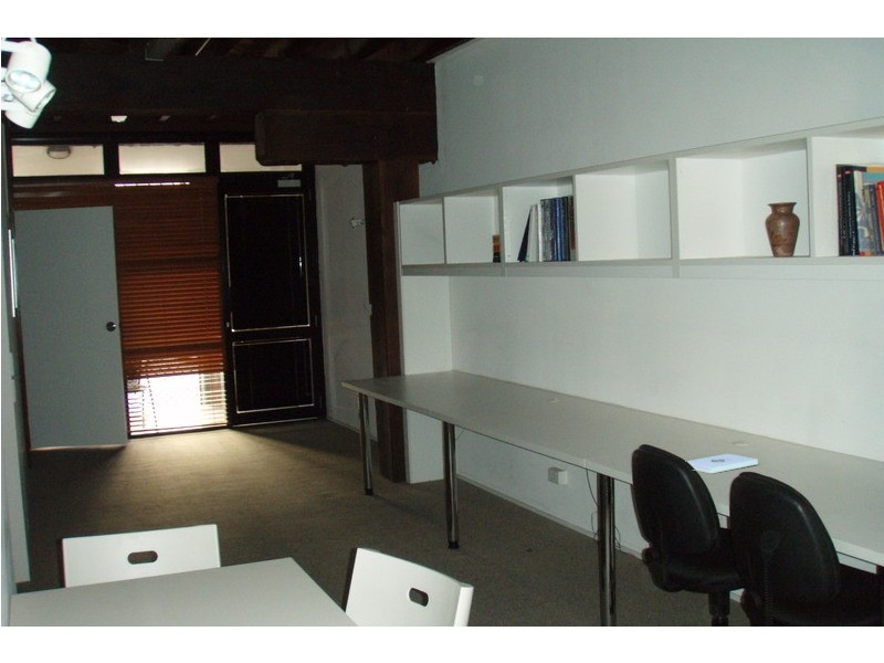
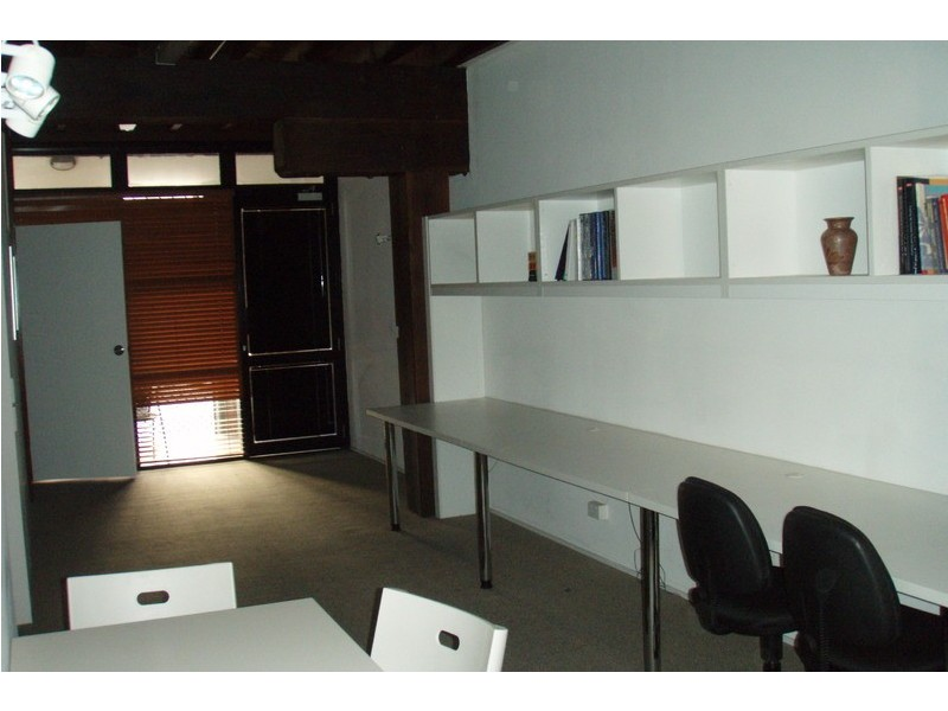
- notepad [686,453,759,475]
